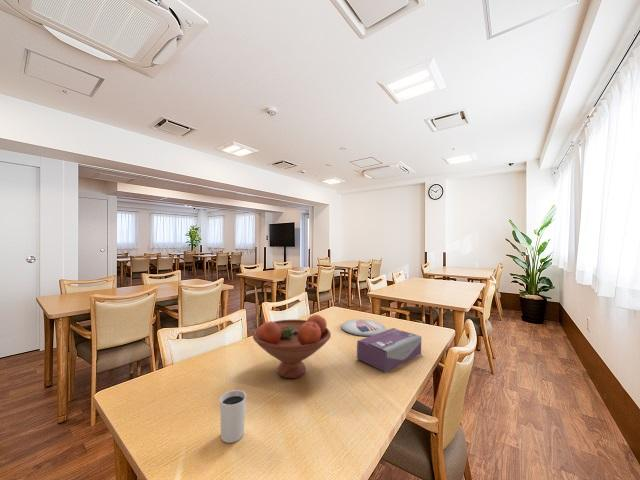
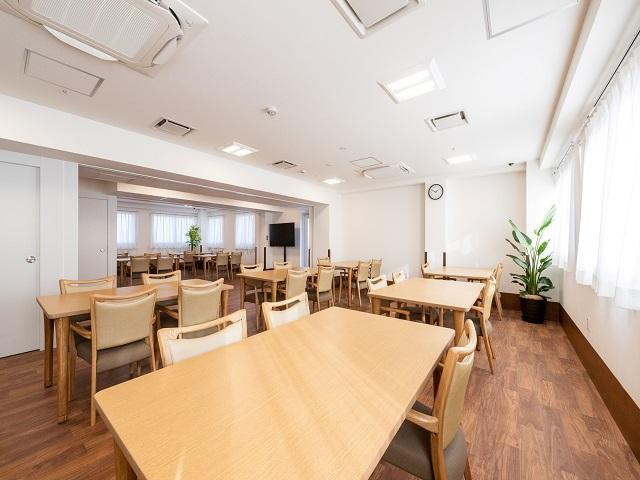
- tissue box [356,327,423,374]
- plate [340,318,387,337]
- fruit bowl [252,314,332,379]
- glass [219,389,247,444]
